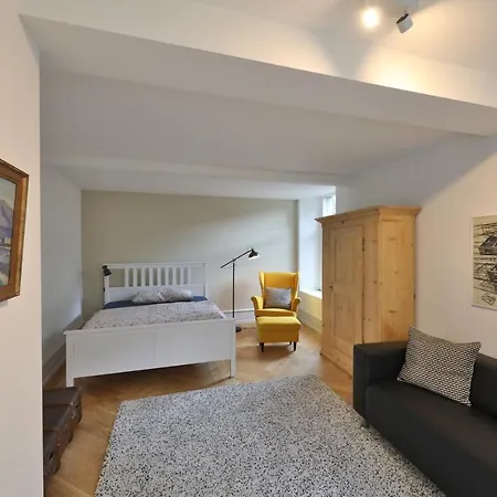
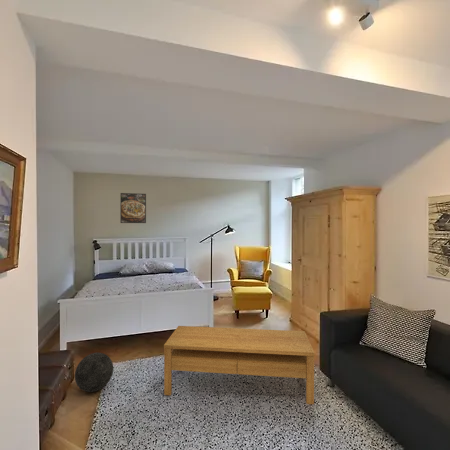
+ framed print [119,192,147,224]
+ coffee table [163,325,316,405]
+ ball [74,352,114,393]
